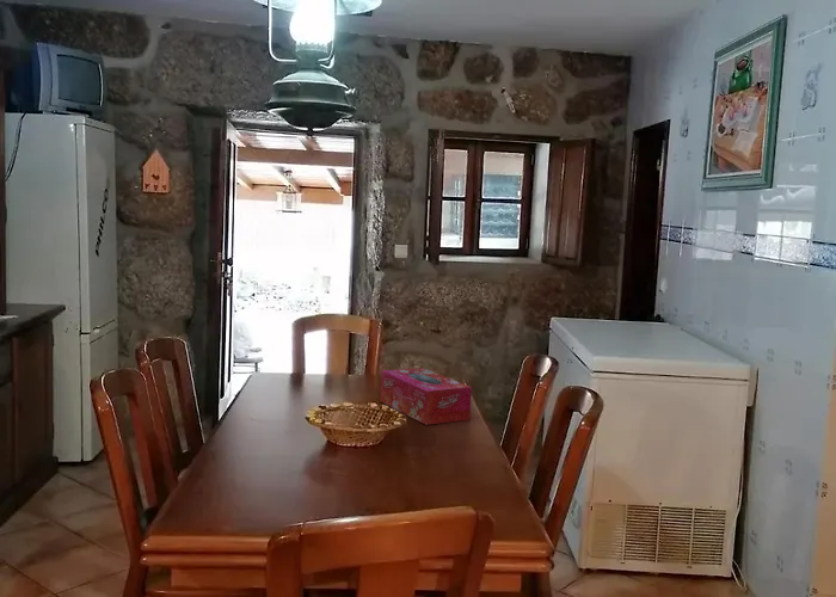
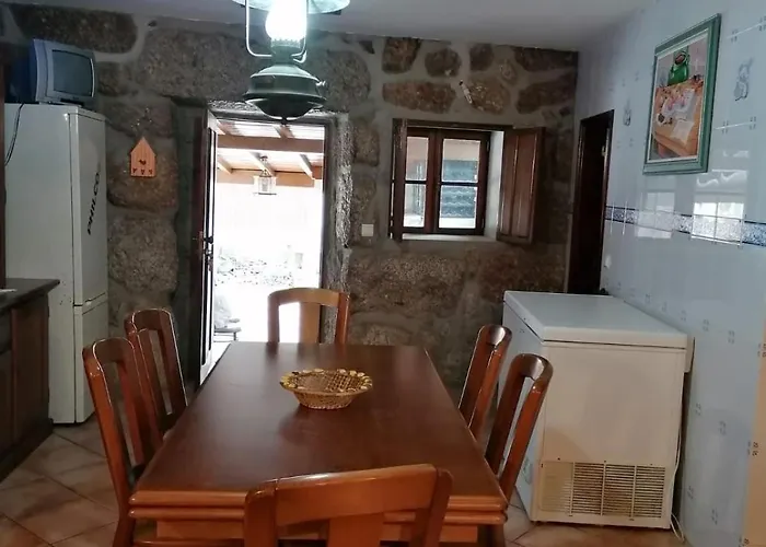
- tissue box [379,367,473,426]
